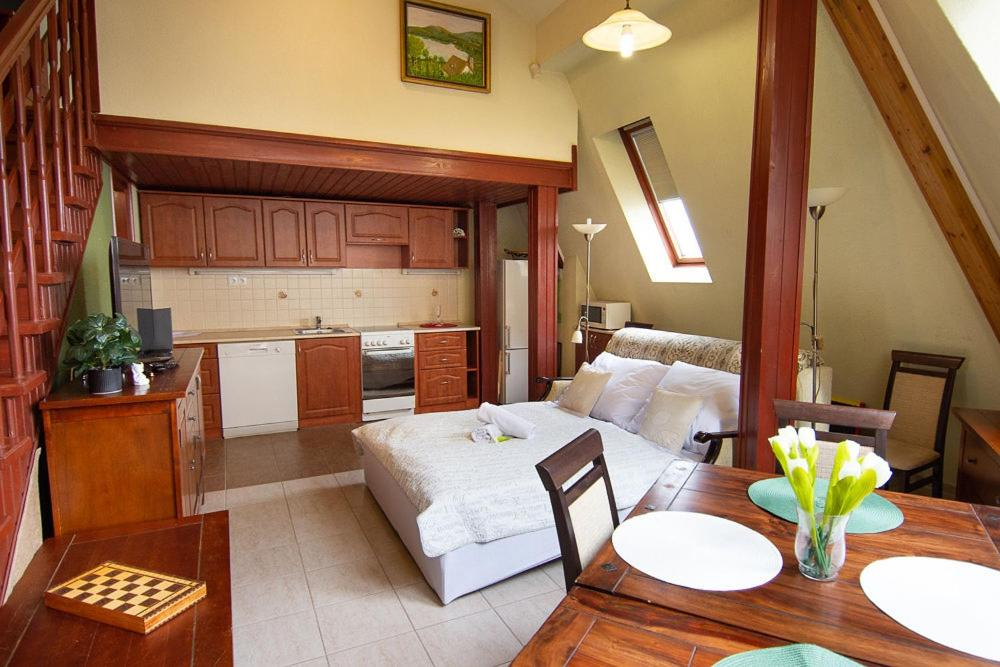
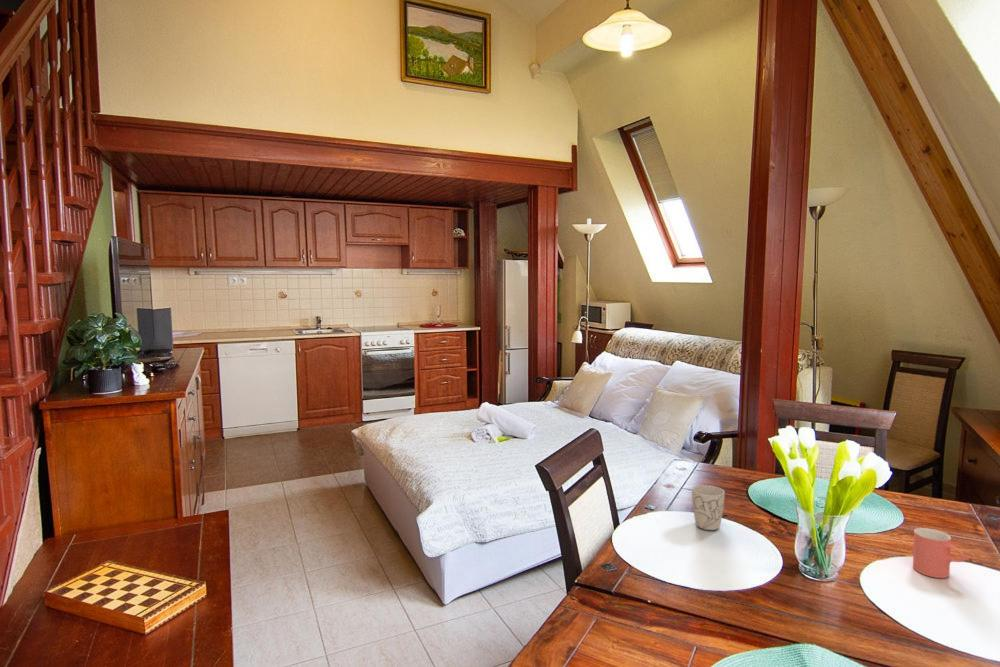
+ cup [912,527,966,579]
+ mug [691,484,726,531]
